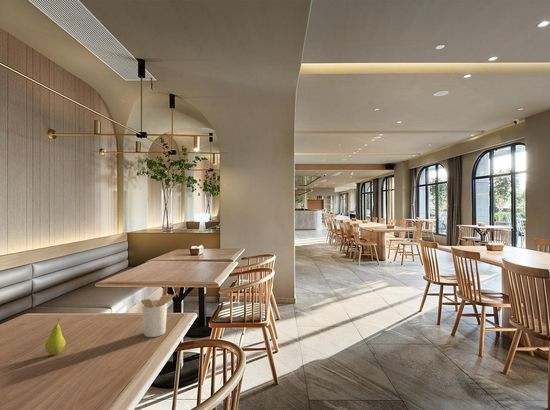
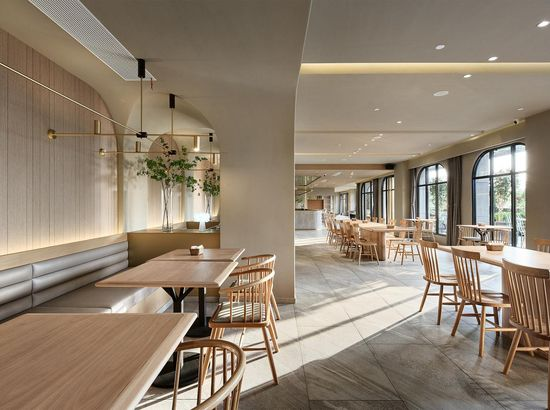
- fruit [44,317,66,356]
- utensil holder [140,285,178,338]
